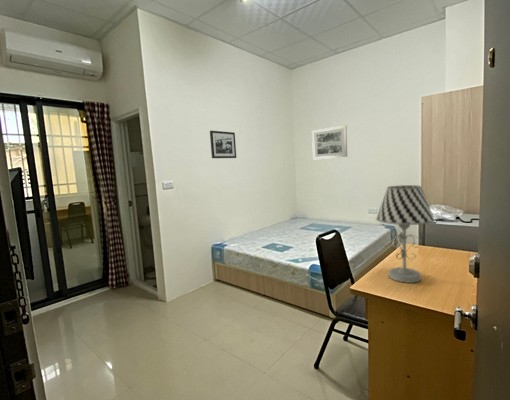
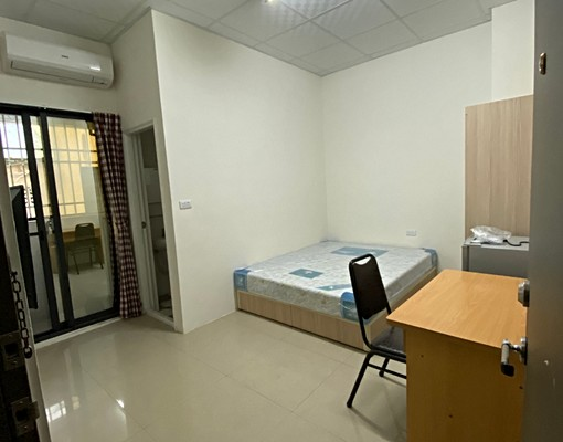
- picture frame [209,130,237,159]
- wall art [311,125,348,160]
- table lamp [375,184,436,284]
